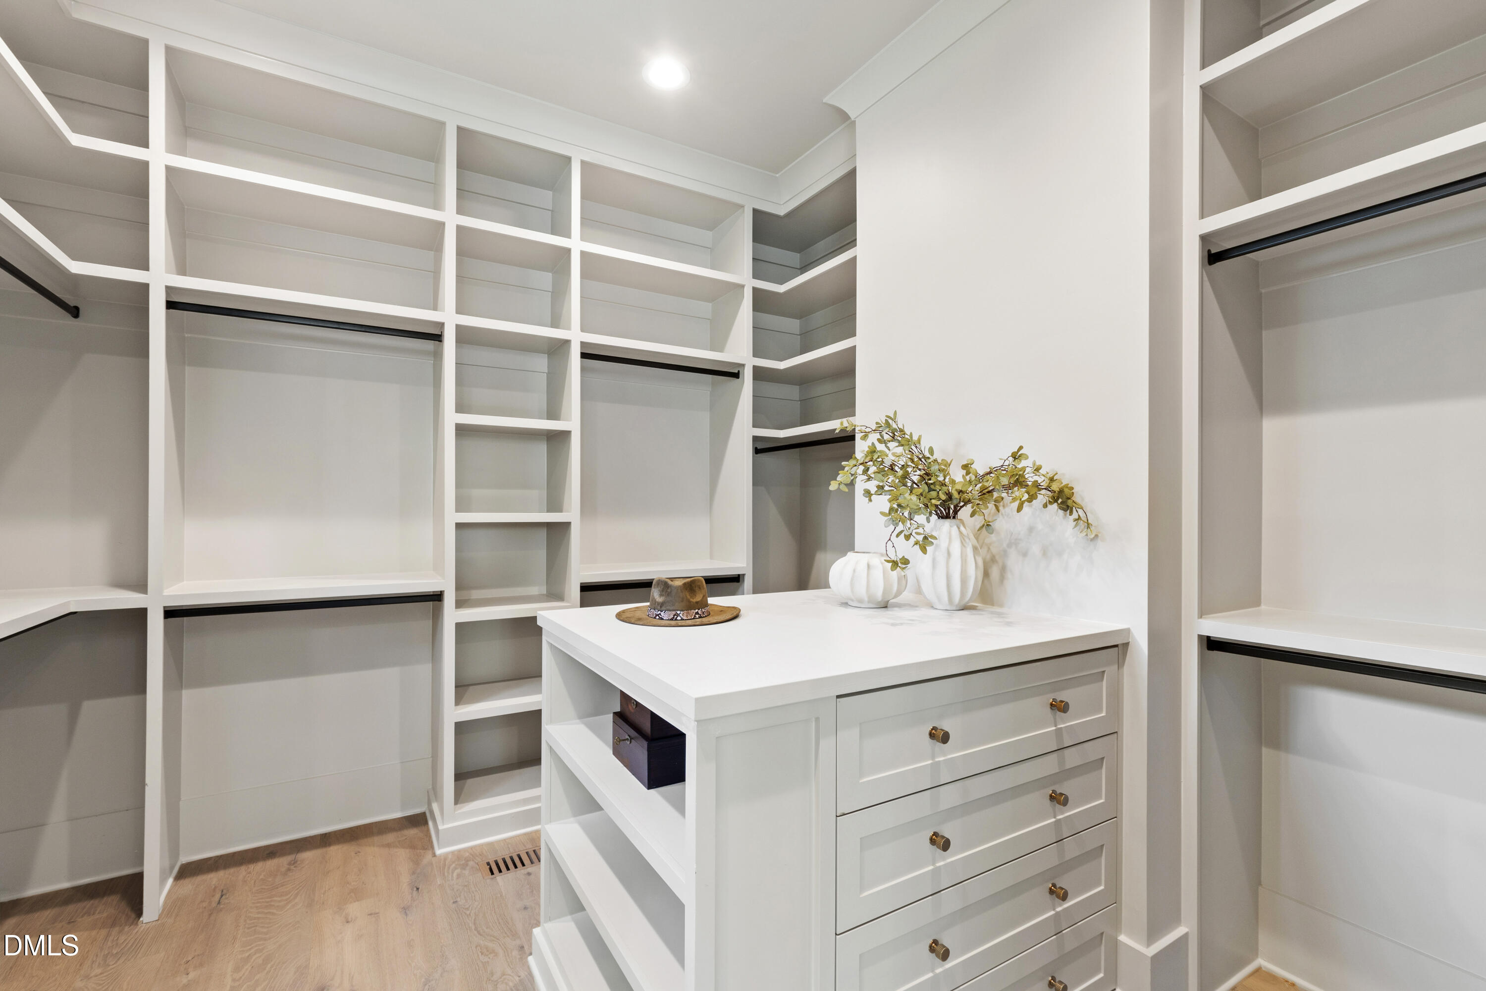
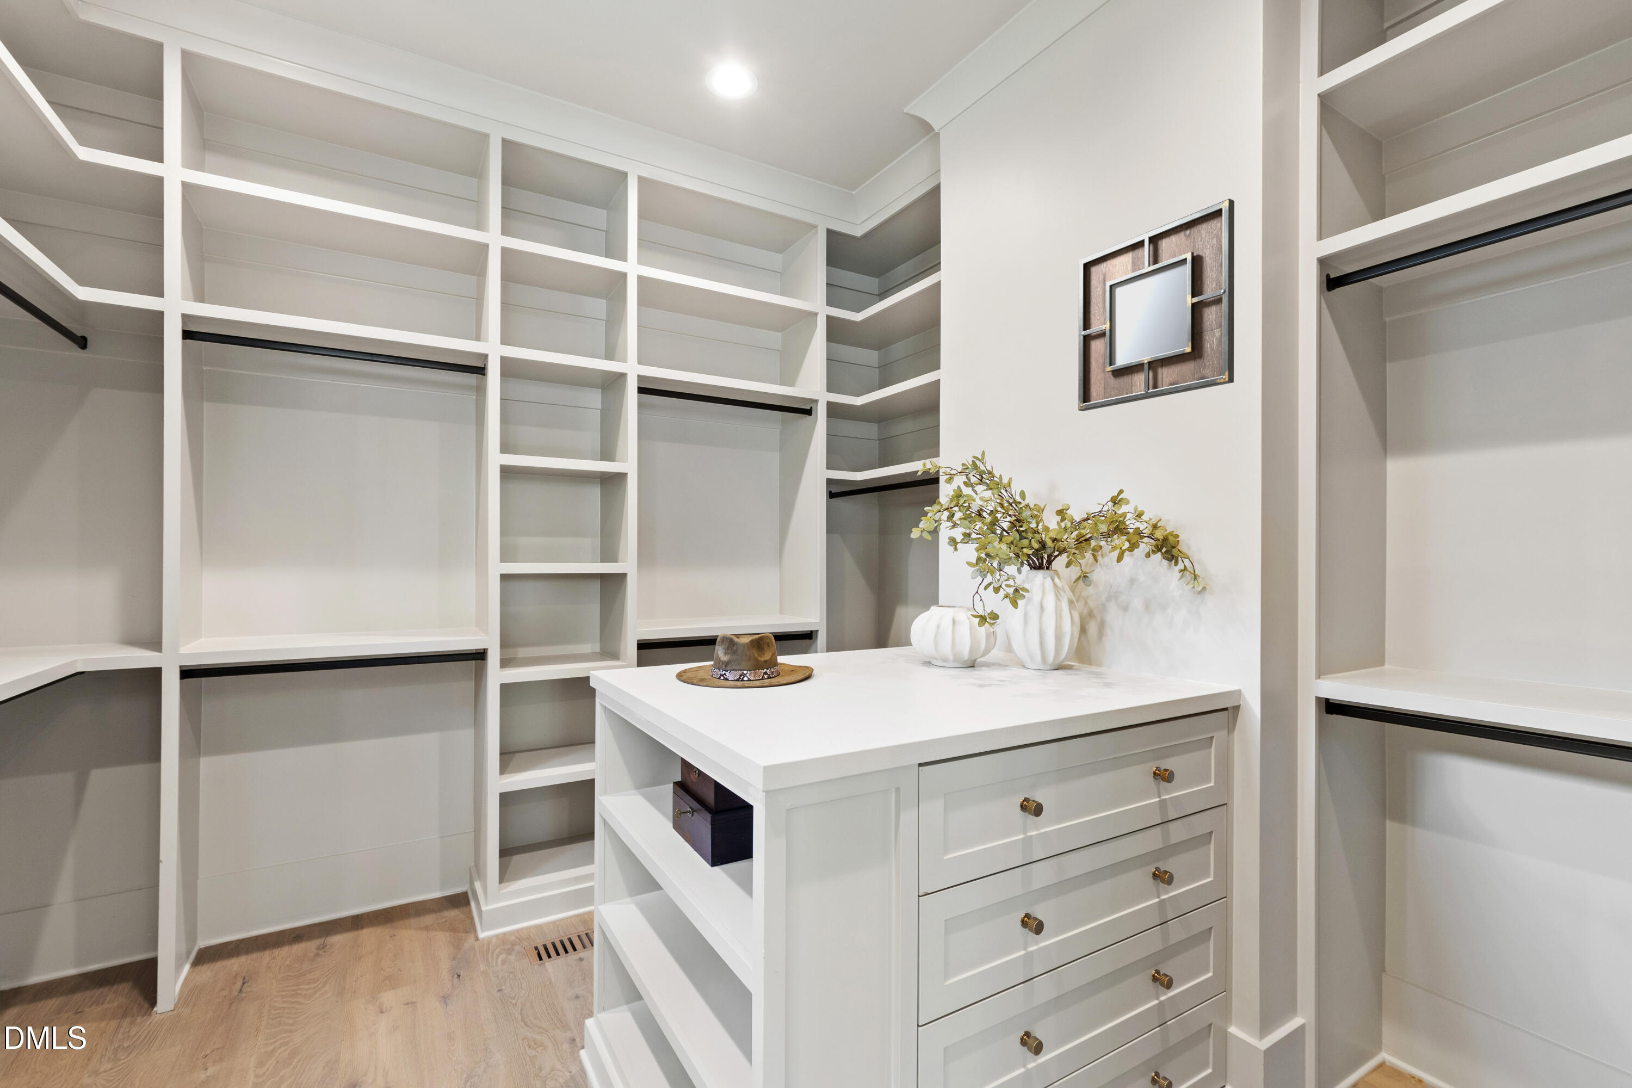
+ home mirror [1077,198,1235,412]
